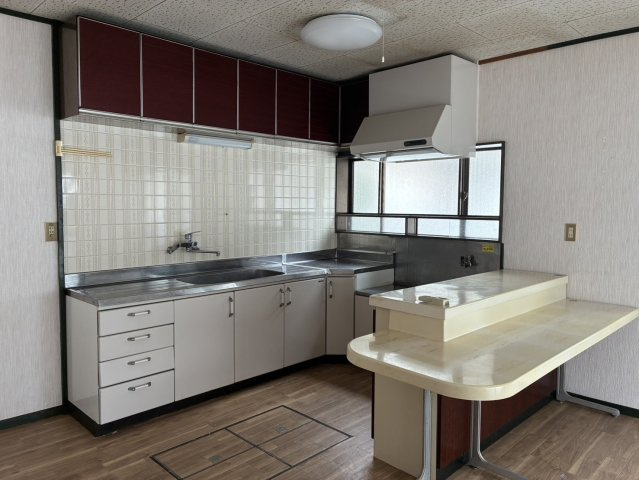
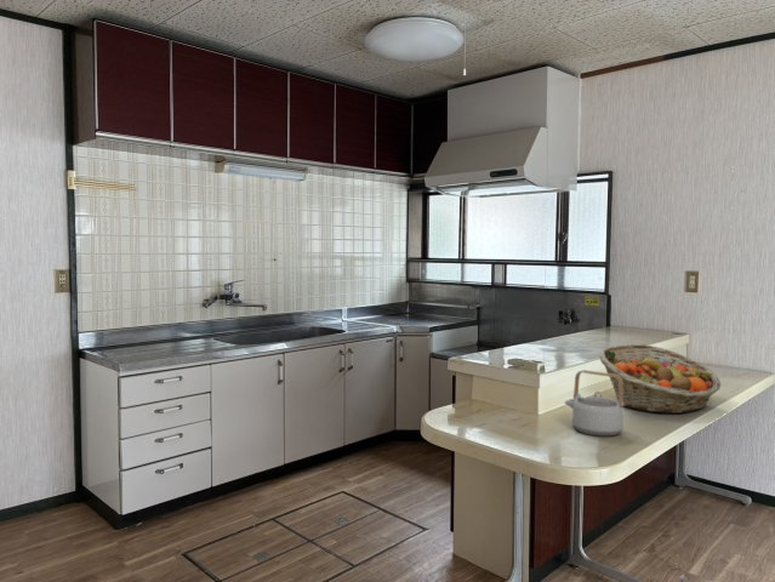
+ teapot [563,369,625,438]
+ fruit basket [598,343,722,415]
